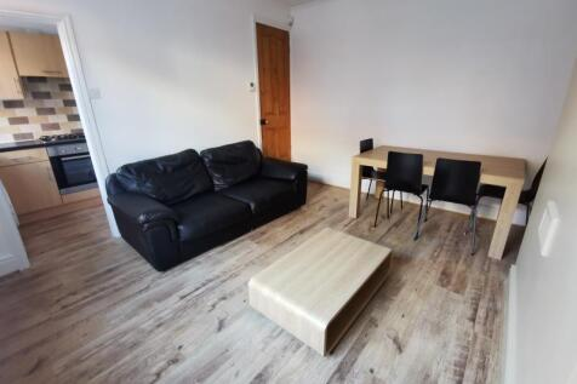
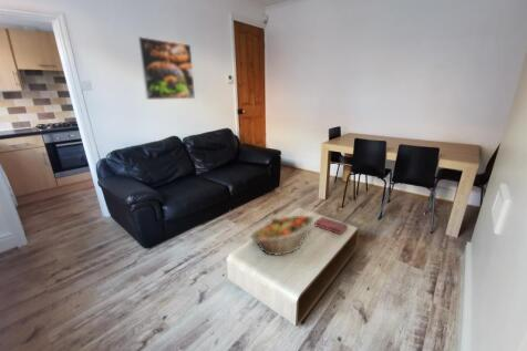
+ fruit basket [249,214,316,256]
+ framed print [136,35,196,101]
+ book [313,216,349,236]
